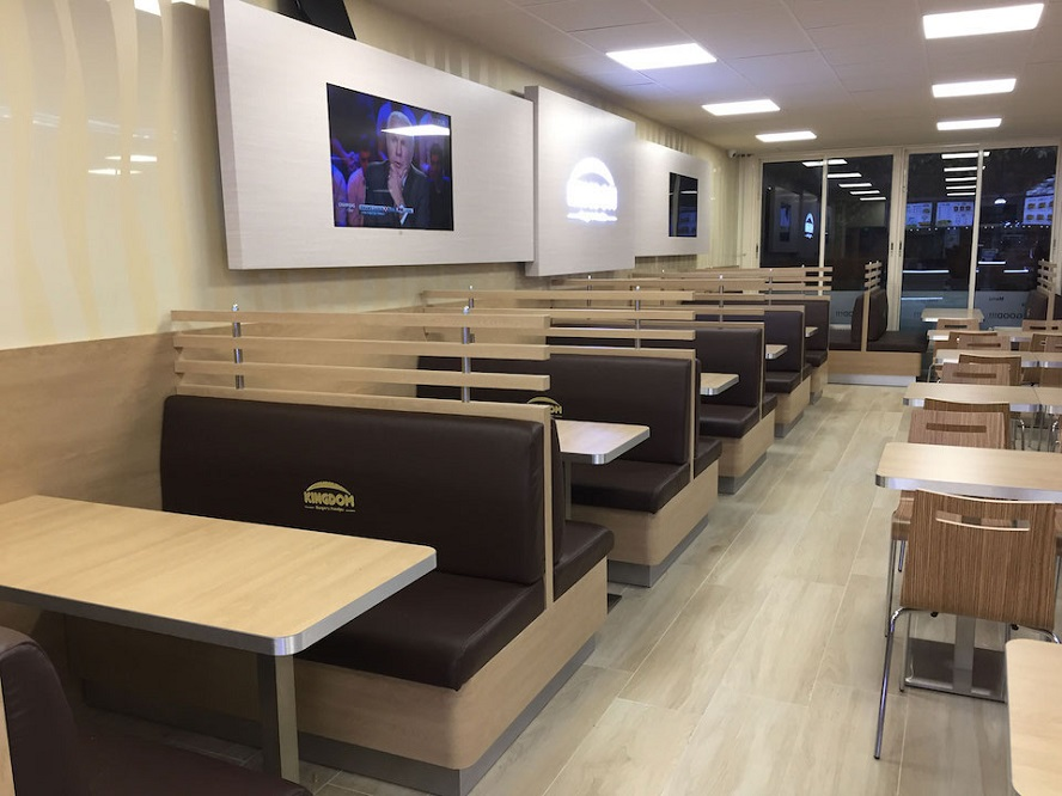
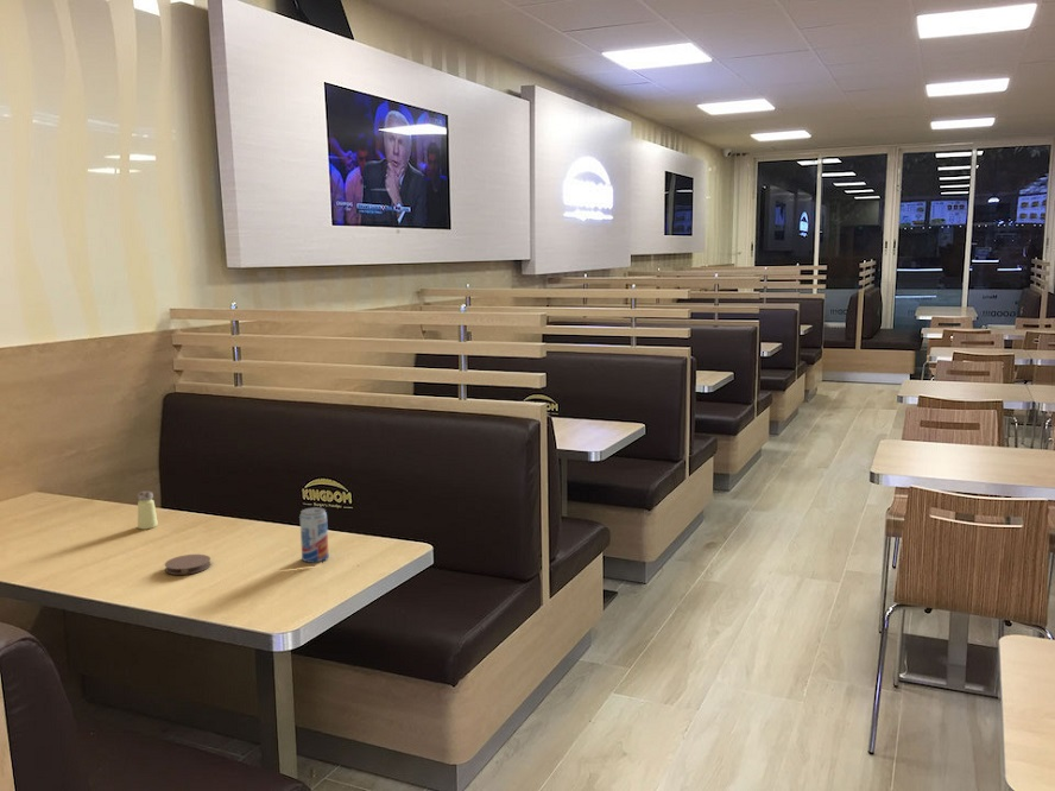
+ saltshaker [137,491,159,531]
+ coaster [164,553,213,576]
+ beverage can [298,506,330,564]
